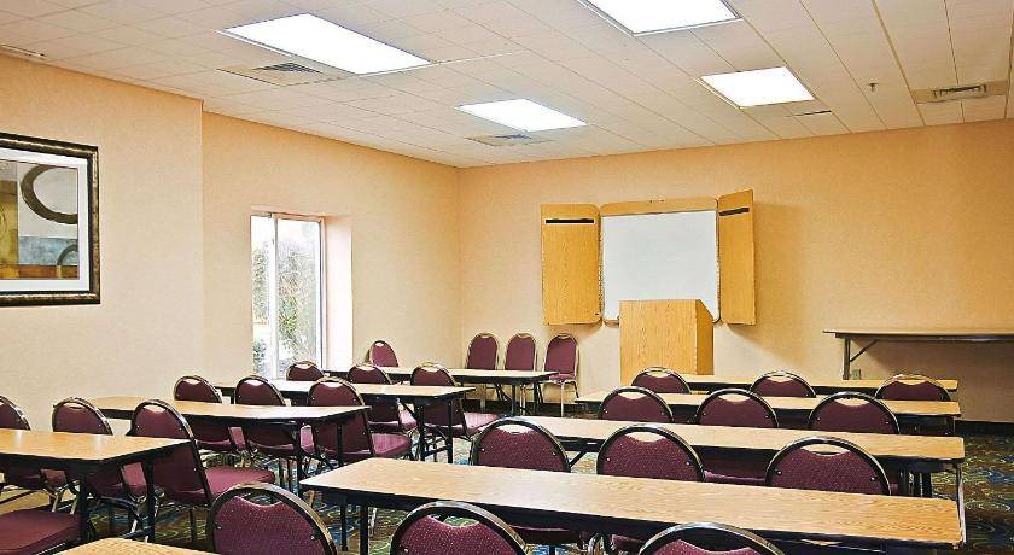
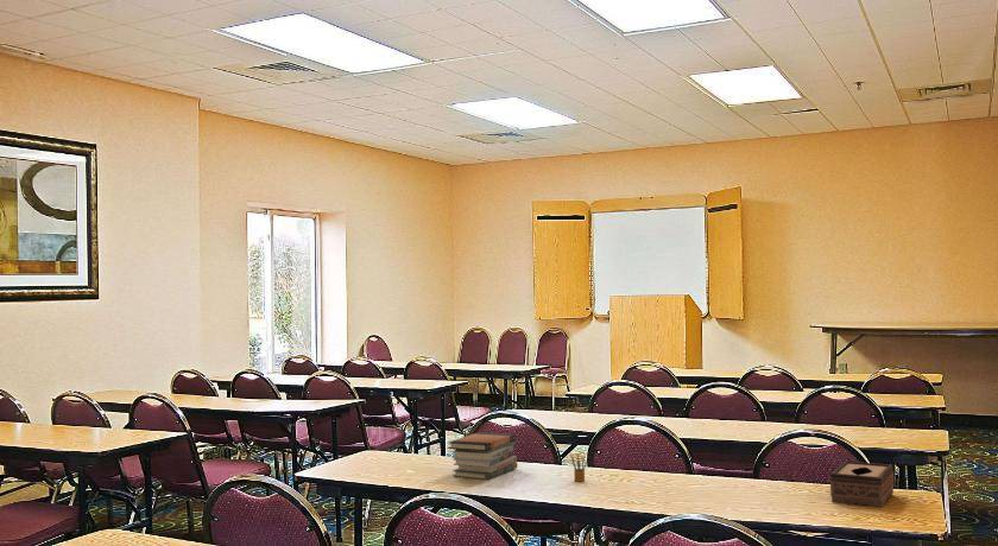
+ book stack [447,431,518,481]
+ pencil box [569,453,590,483]
+ tissue box [829,461,895,509]
